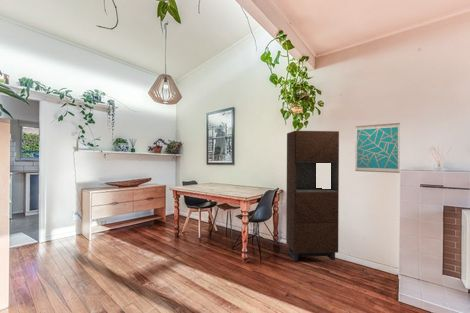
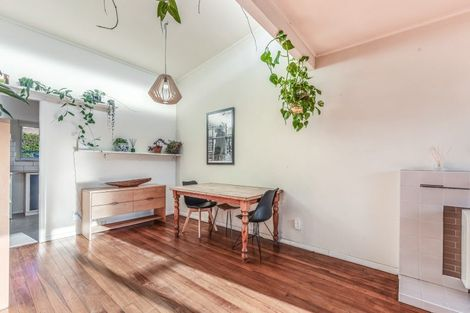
- storage cabinet [285,130,340,262]
- wall art [354,122,401,174]
